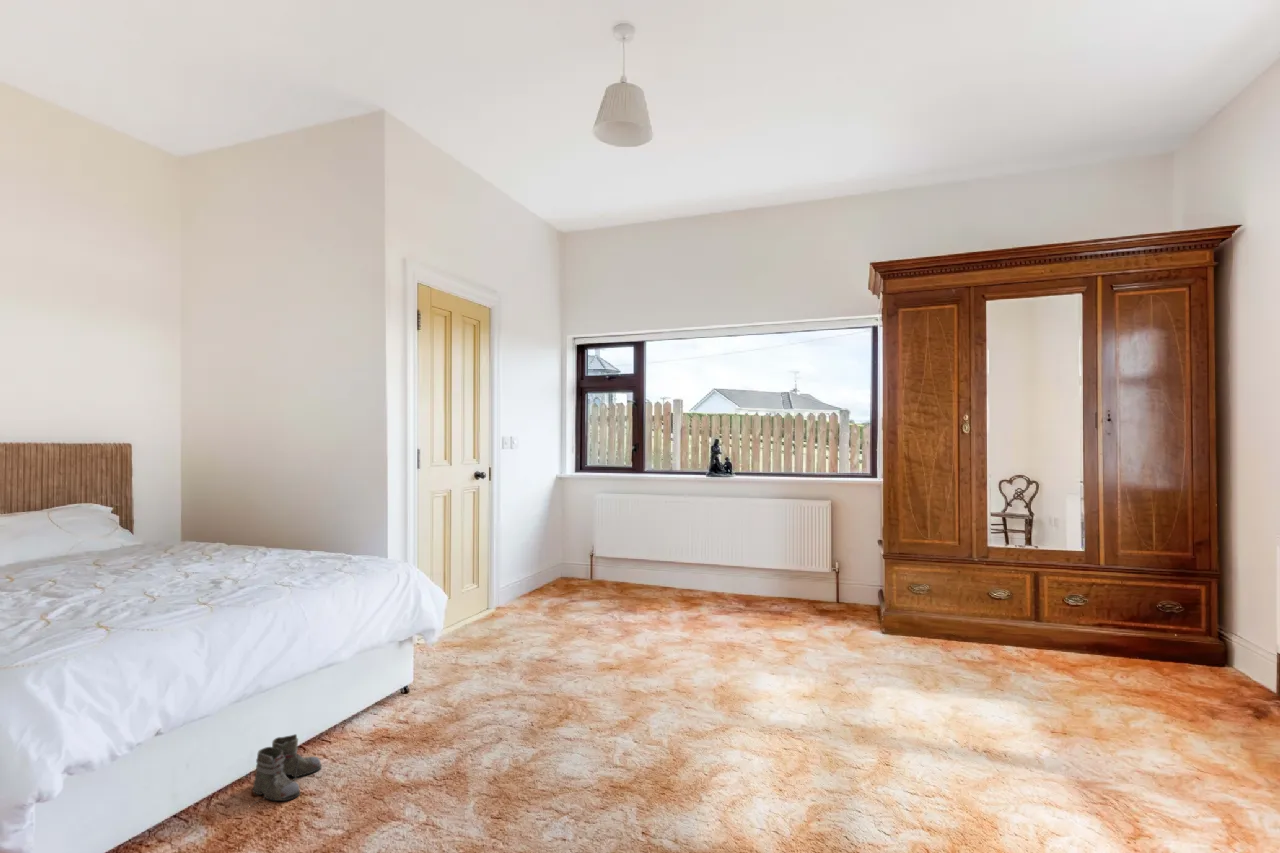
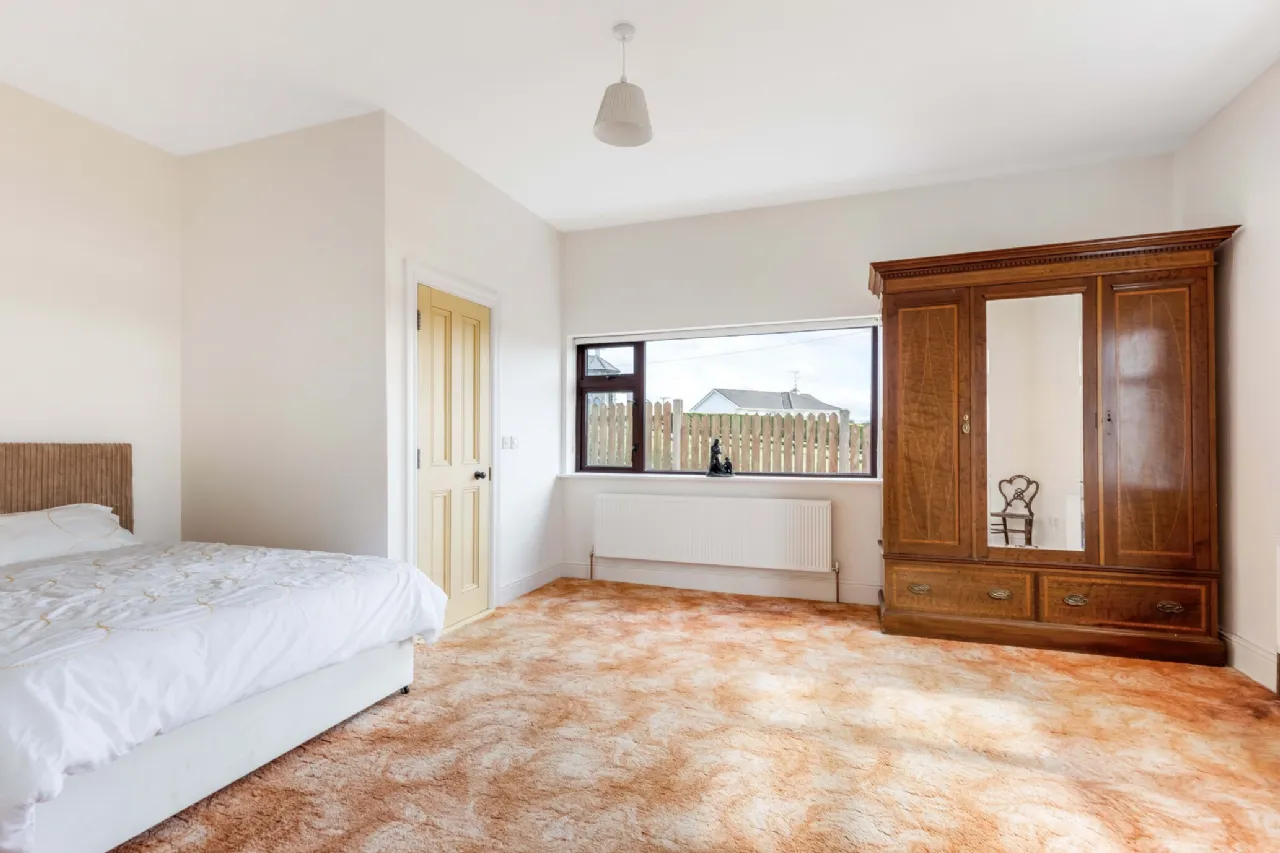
- boots [251,733,323,806]
